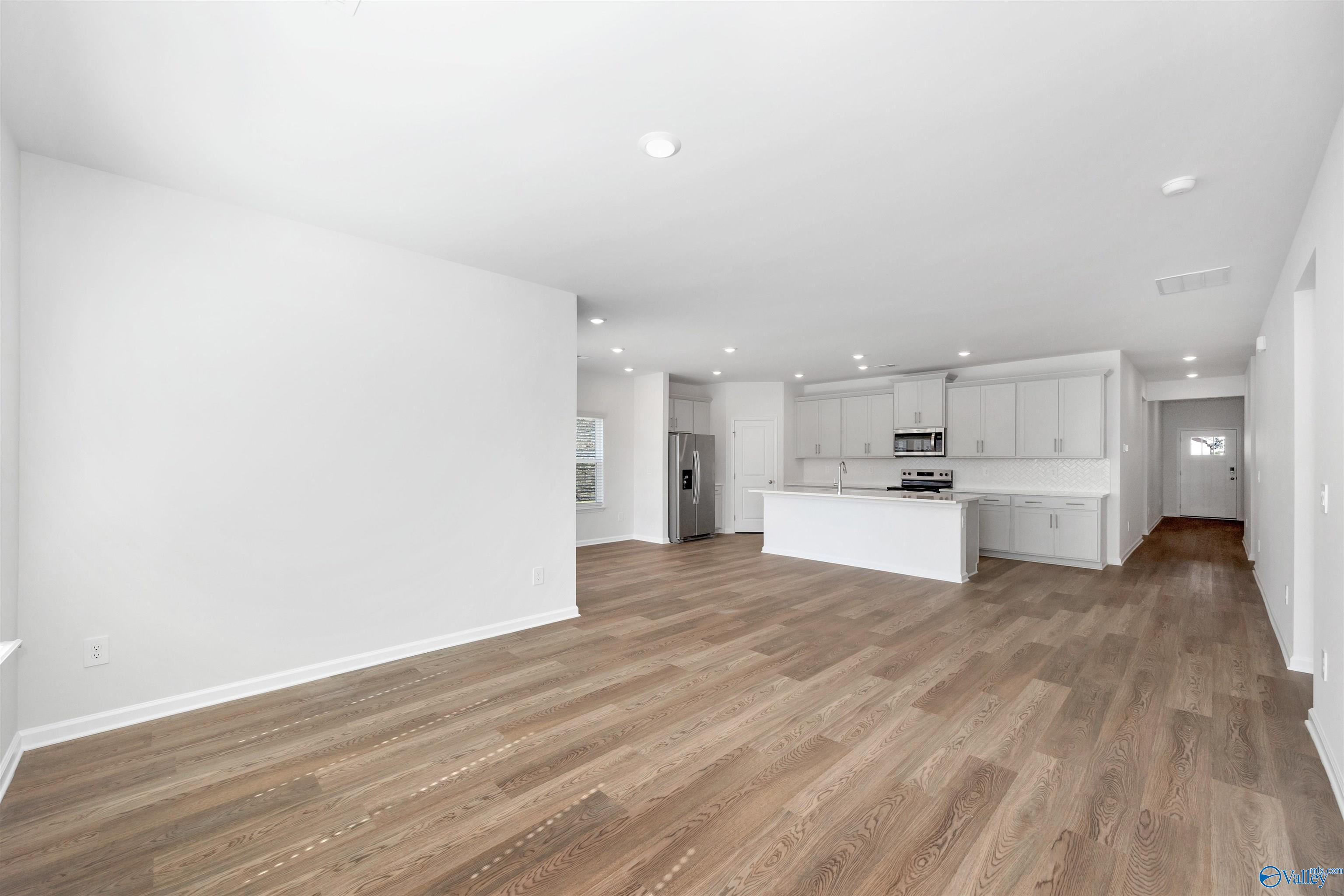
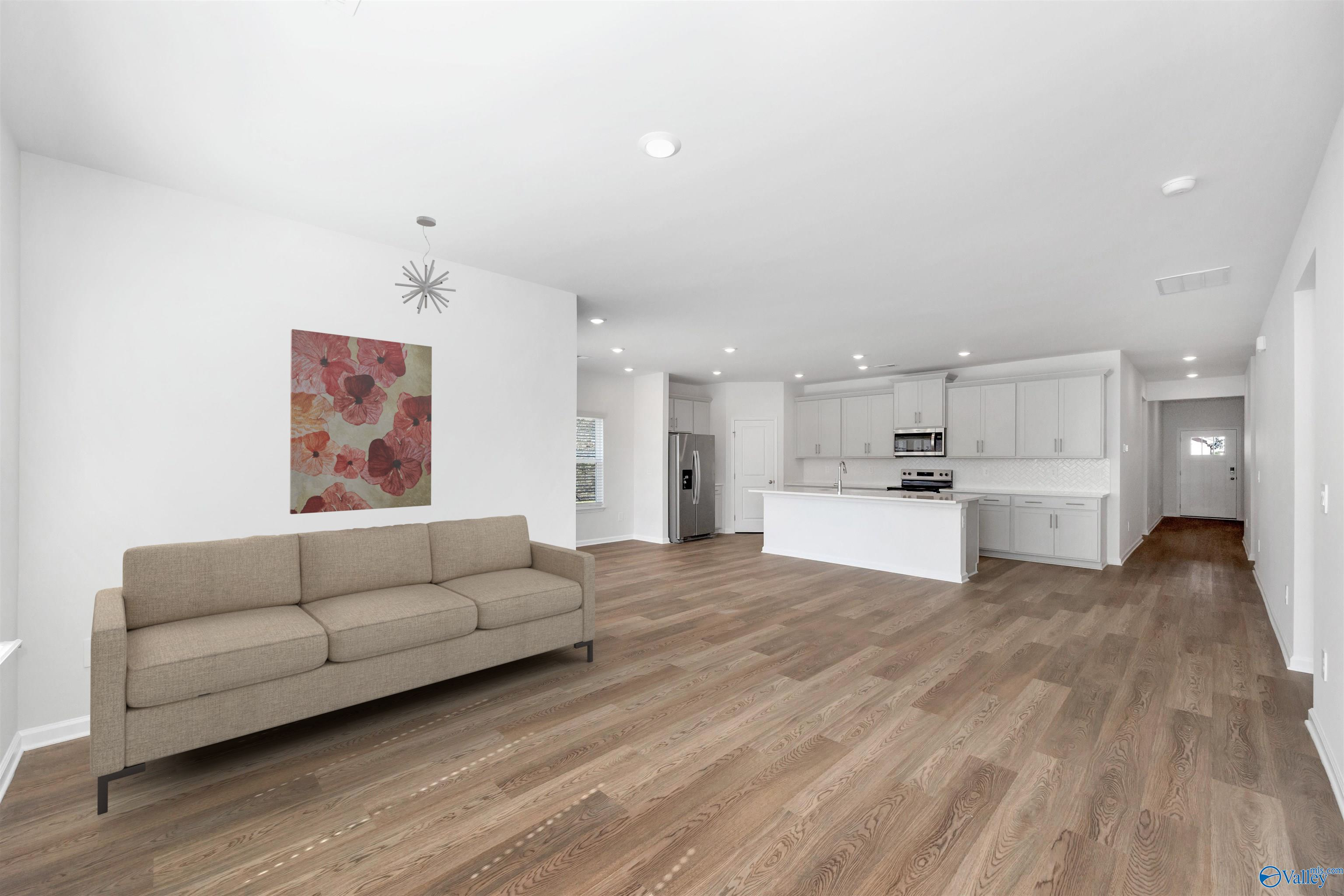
+ sofa [89,514,595,816]
+ wall art [289,329,432,514]
+ pendant light [395,216,456,315]
